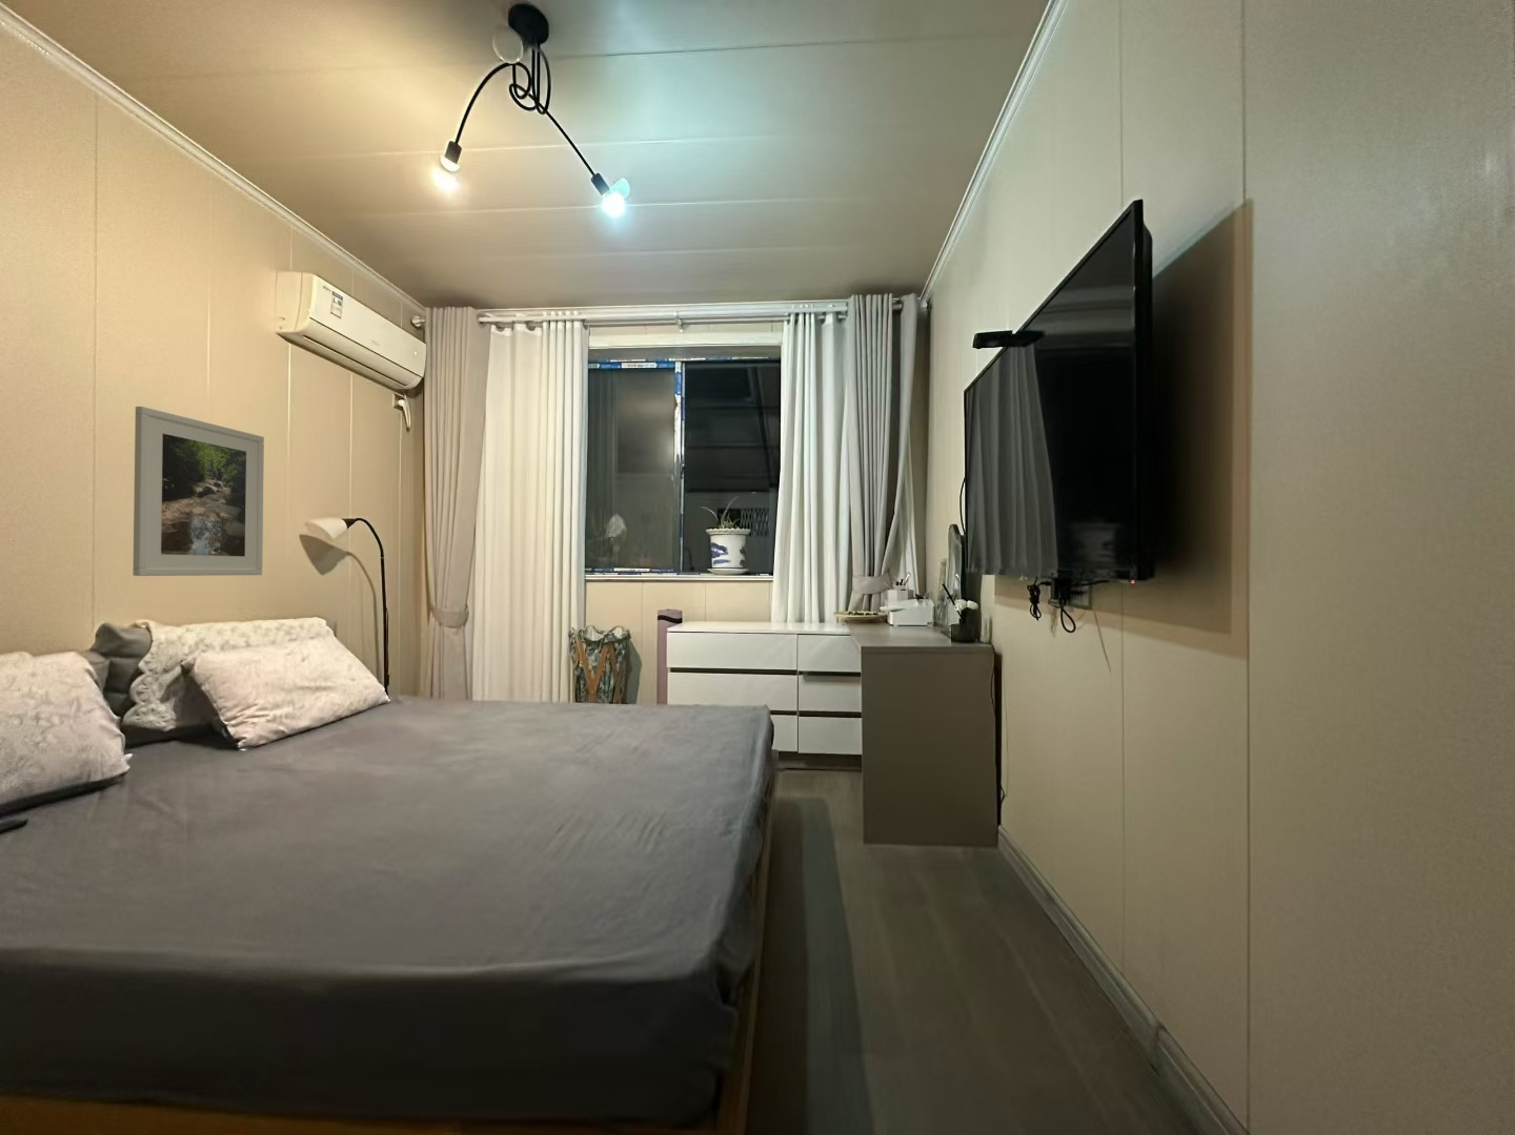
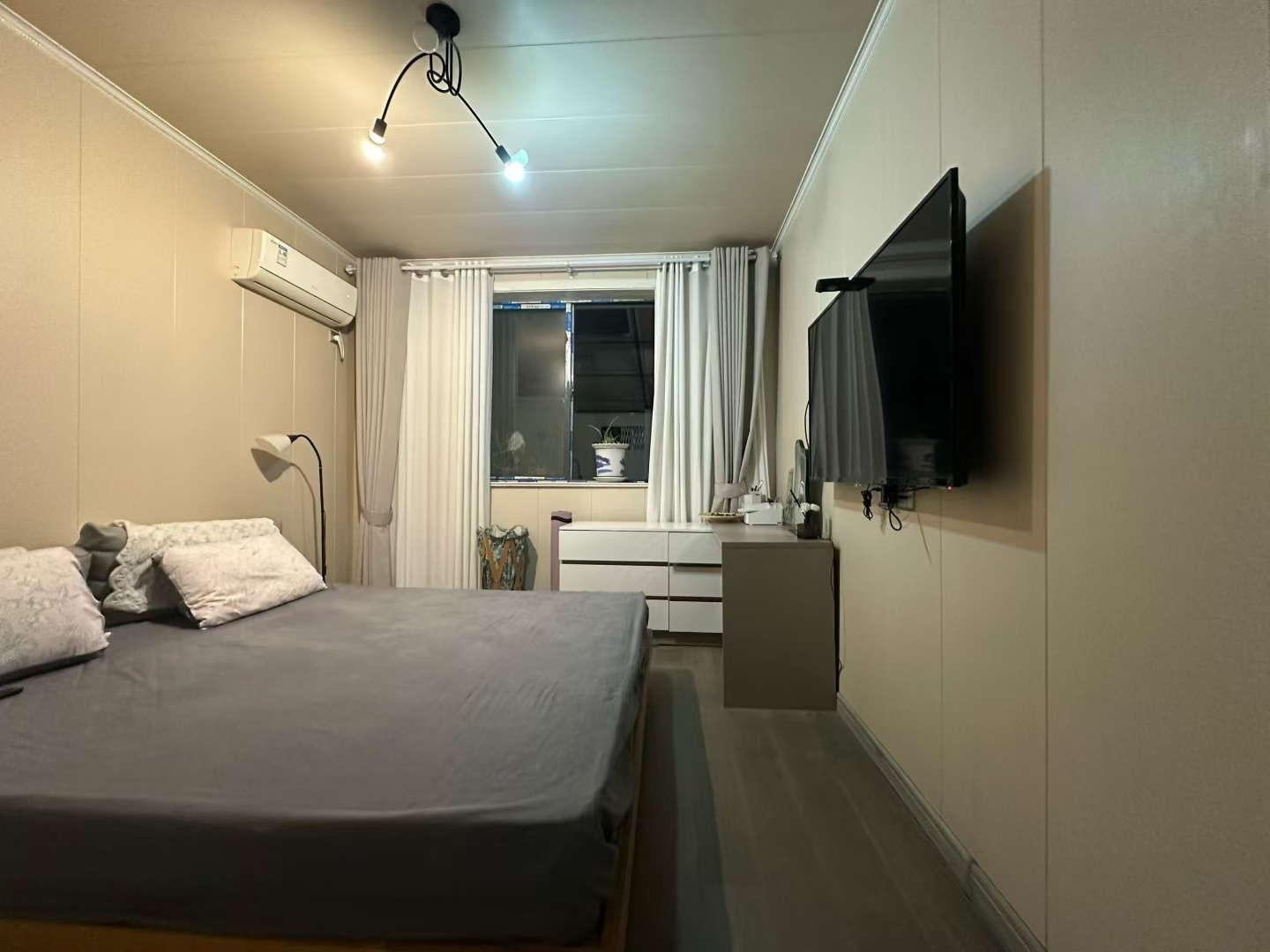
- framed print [131,405,265,577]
